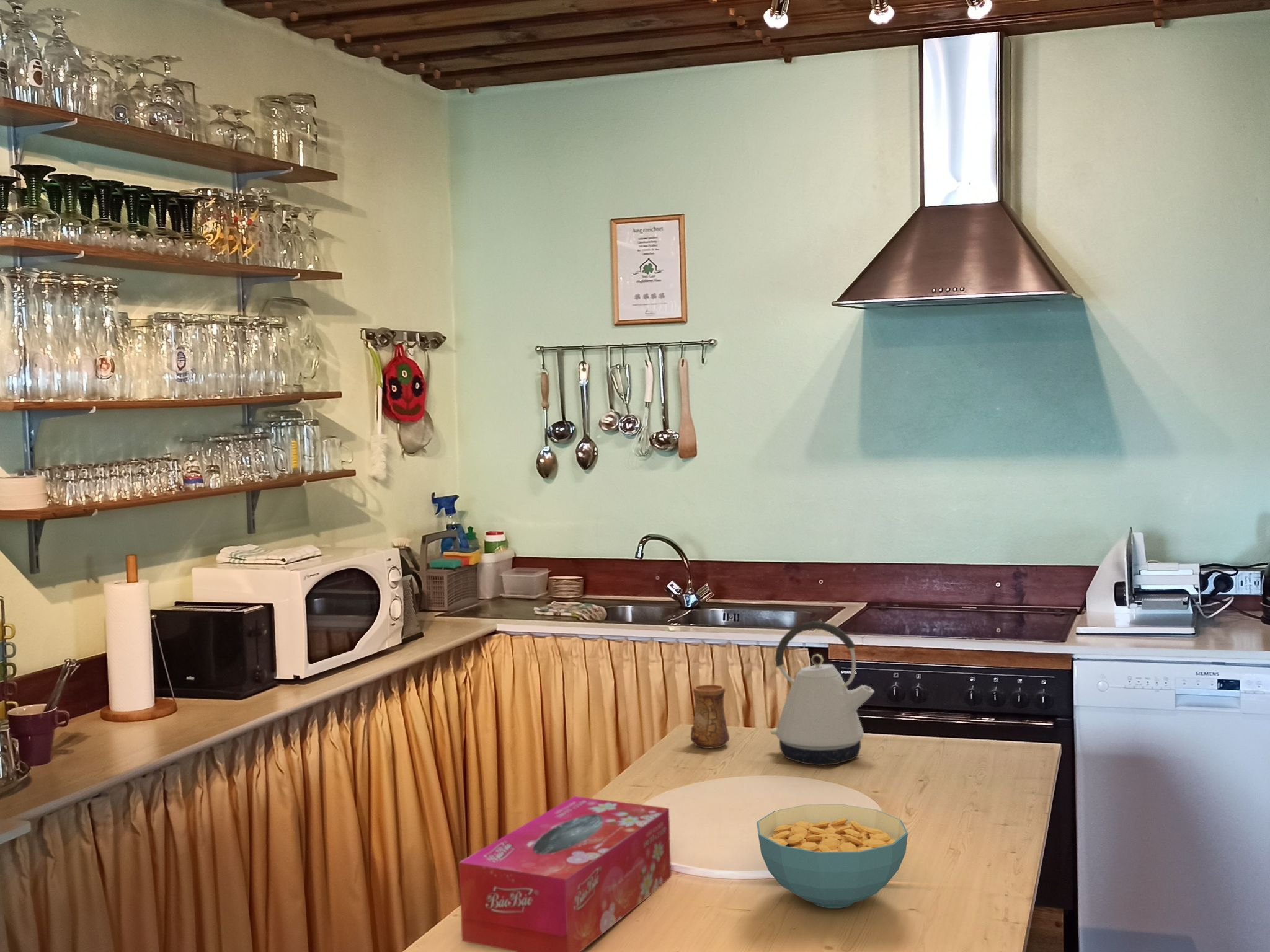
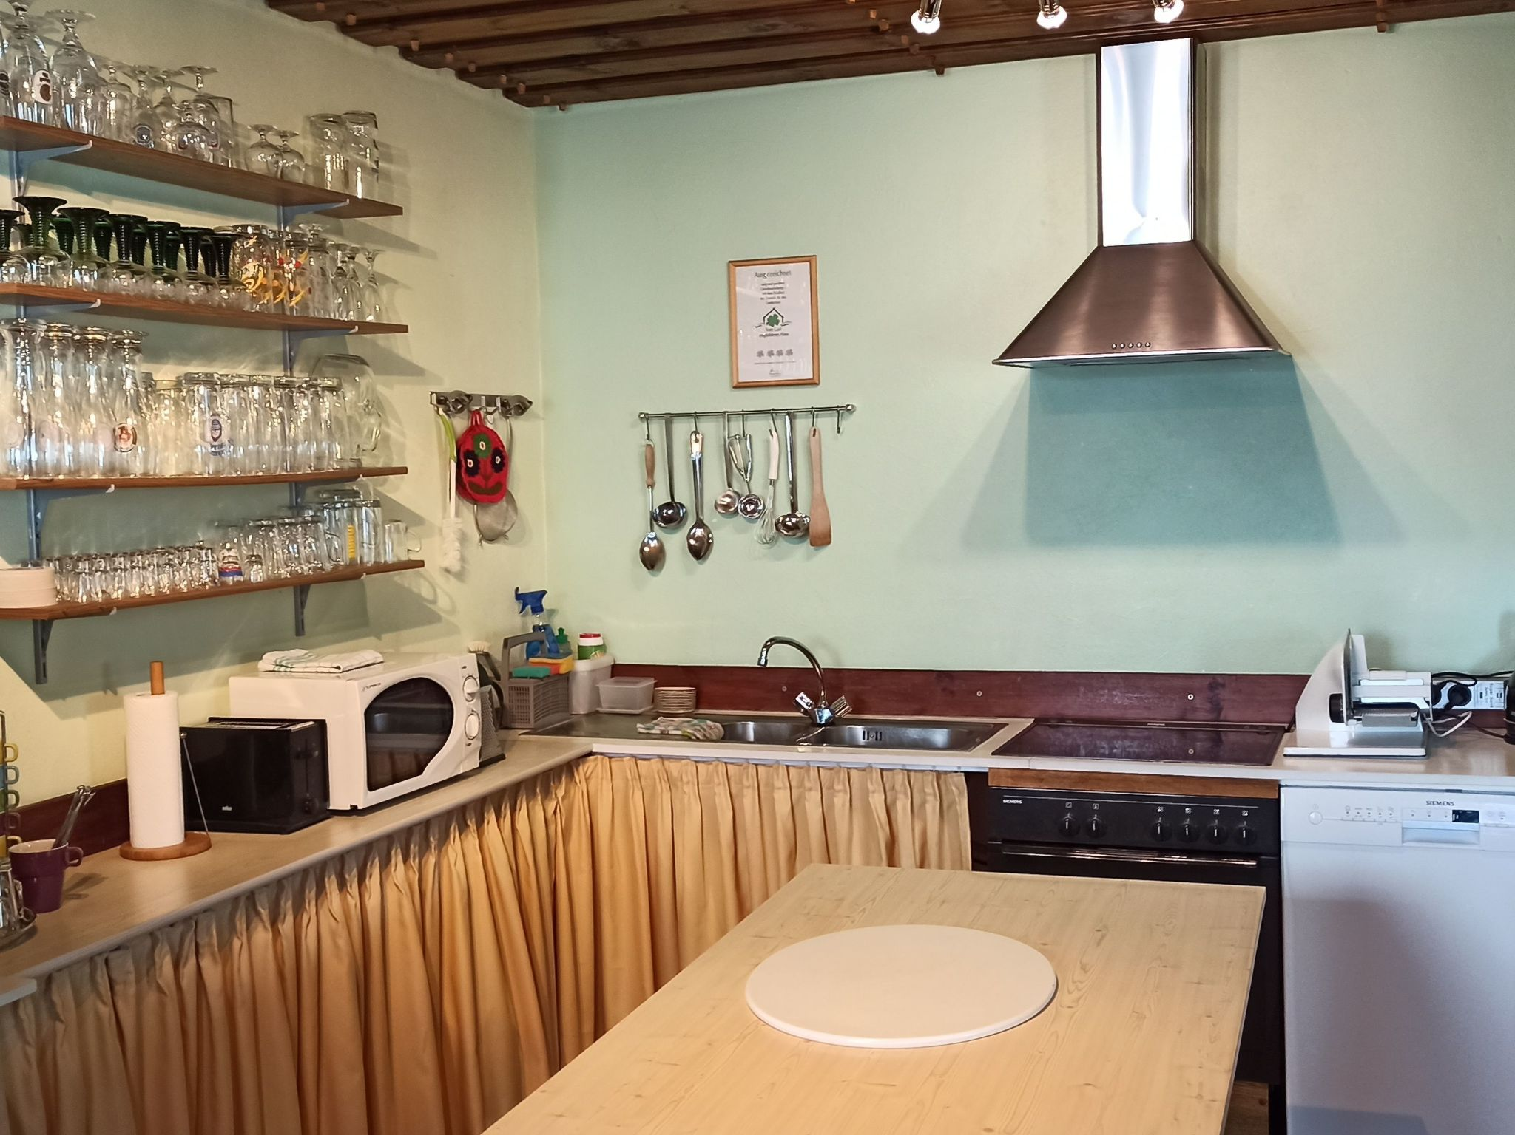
- kettle [770,620,875,766]
- cup [690,684,730,749]
- tissue box [458,796,672,952]
- cereal bowl [756,804,908,909]
